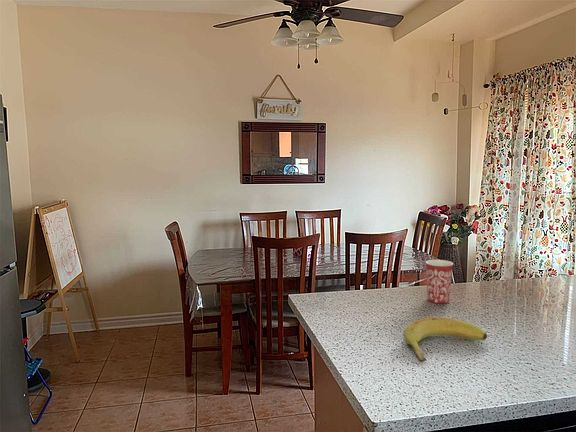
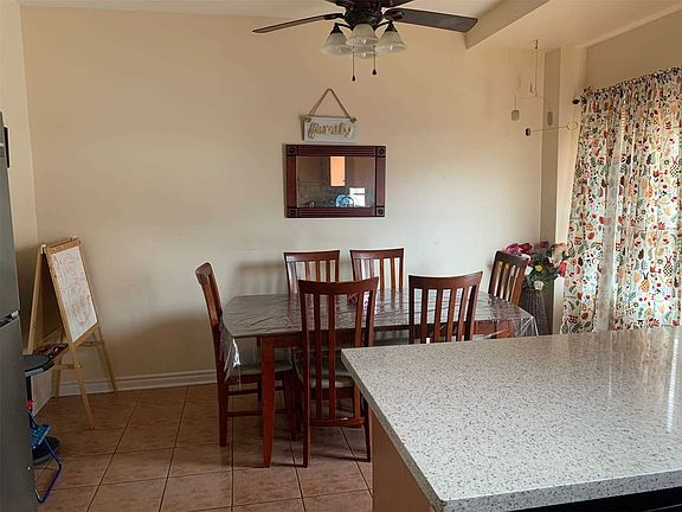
- banana [403,316,488,362]
- mug [425,259,454,304]
